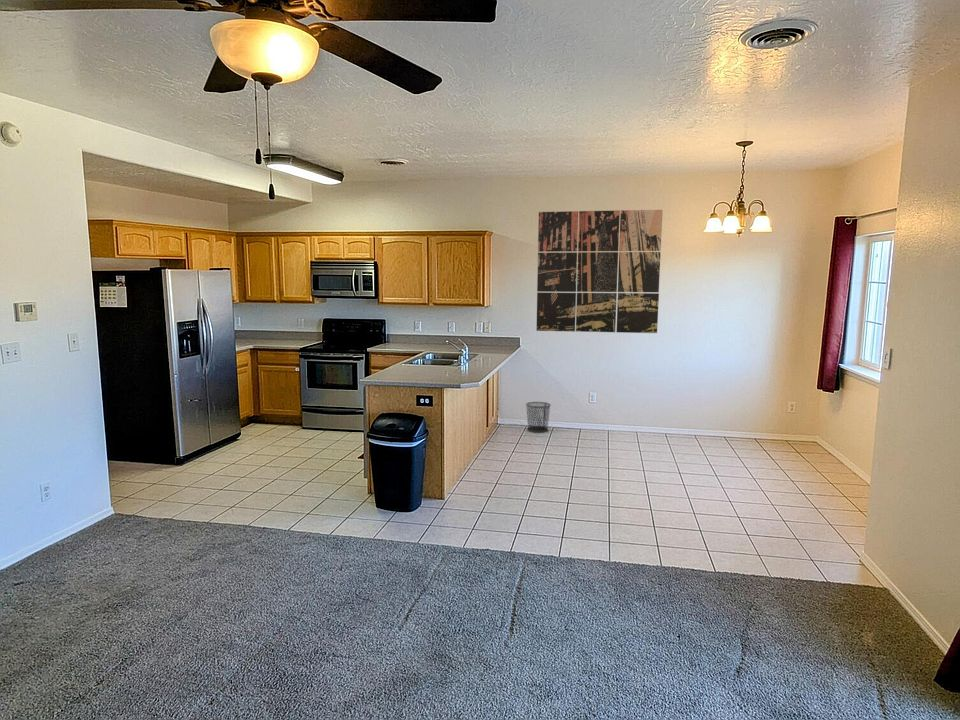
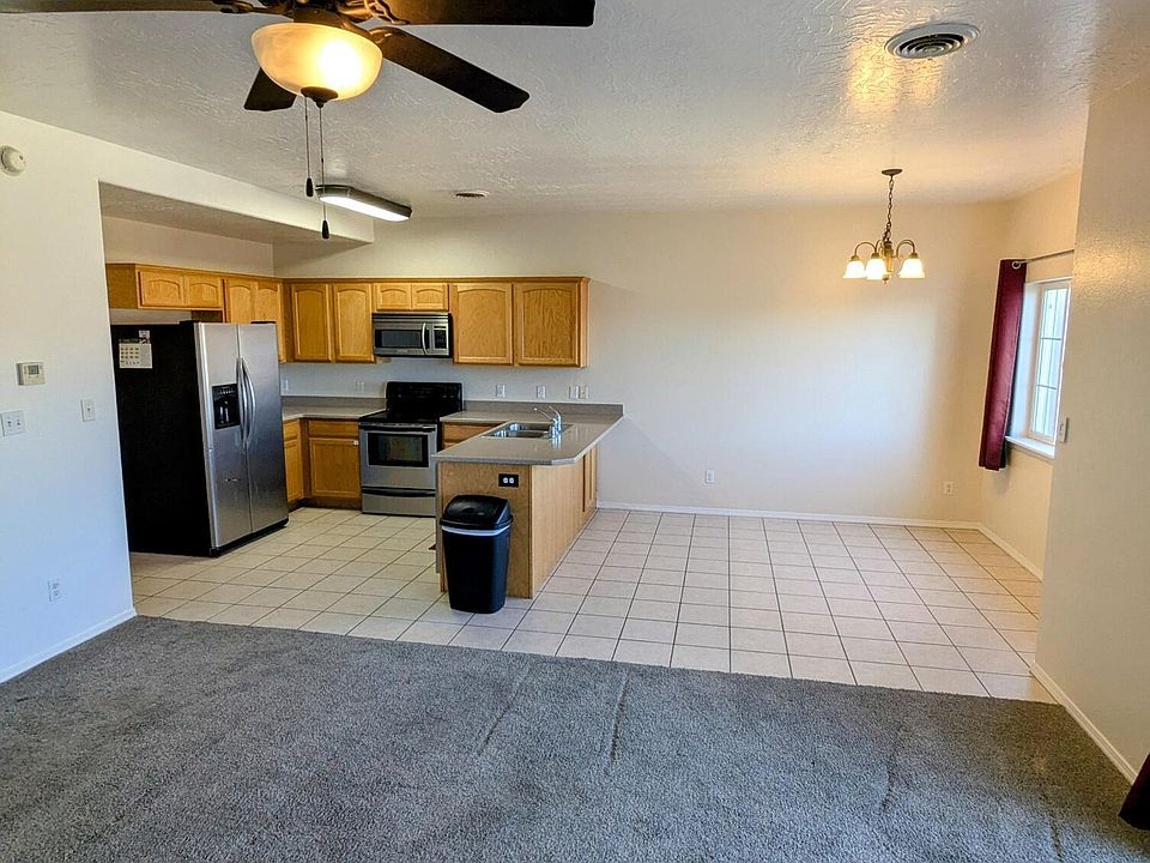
- waste bin [525,401,552,434]
- wall art [536,209,663,334]
